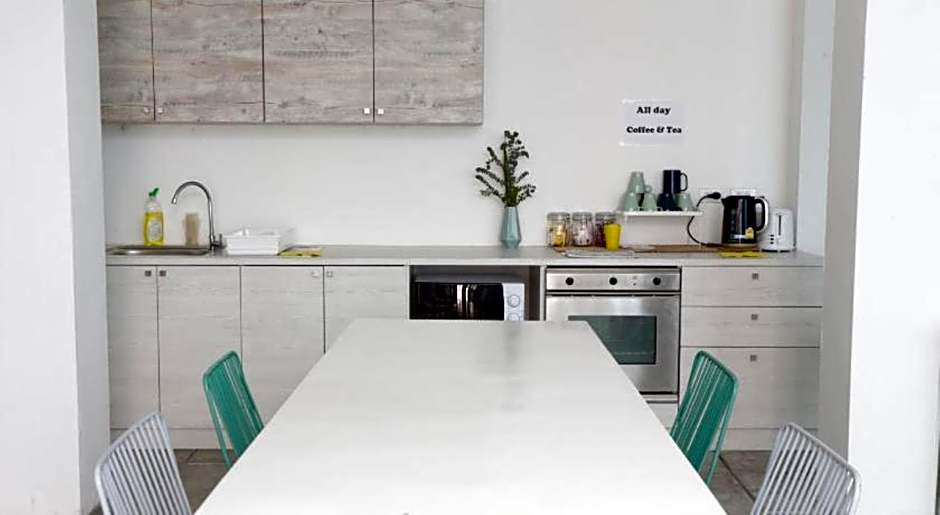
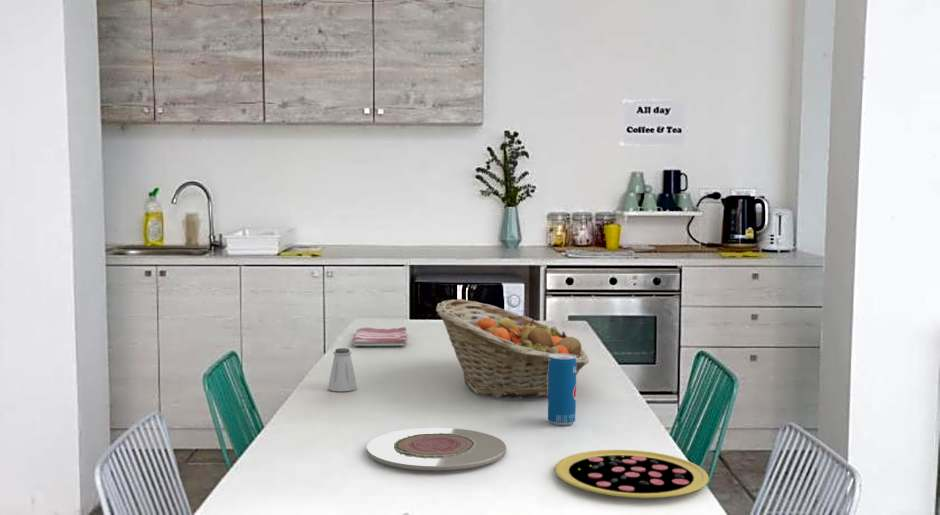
+ plate [365,427,507,471]
+ beverage can [547,354,577,426]
+ fruit basket [435,298,590,399]
+ pizza [554,449,710,499]
+ dish towel [352,326,408,347]
+ saltshaker [327,347,358,392]
